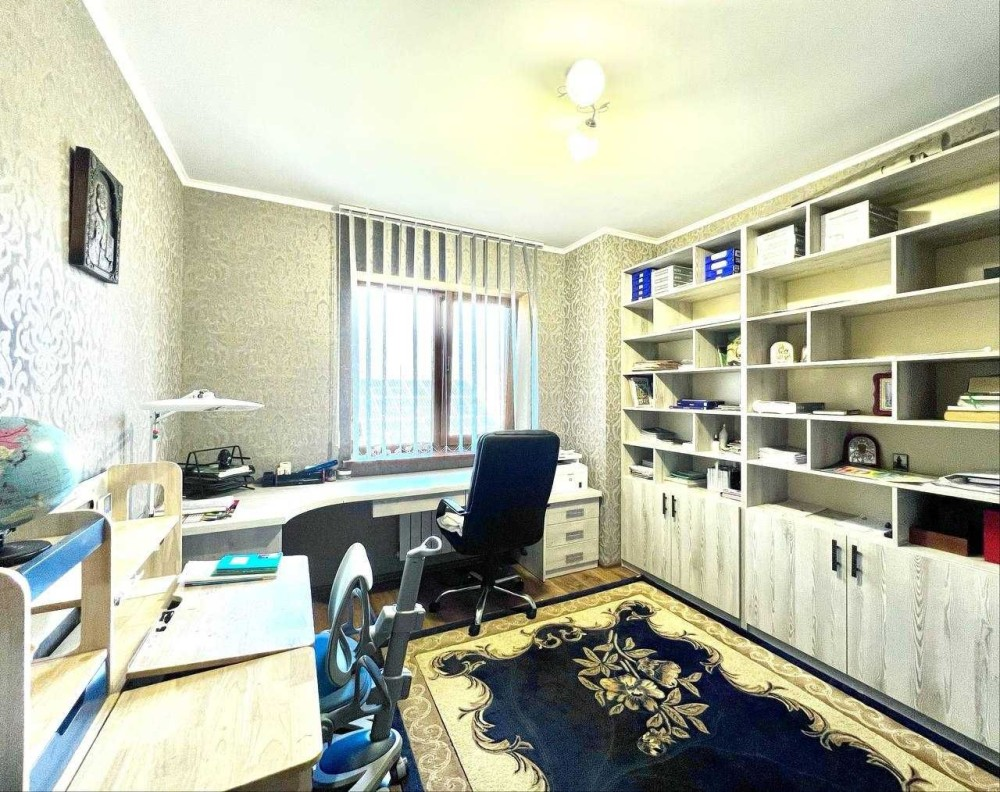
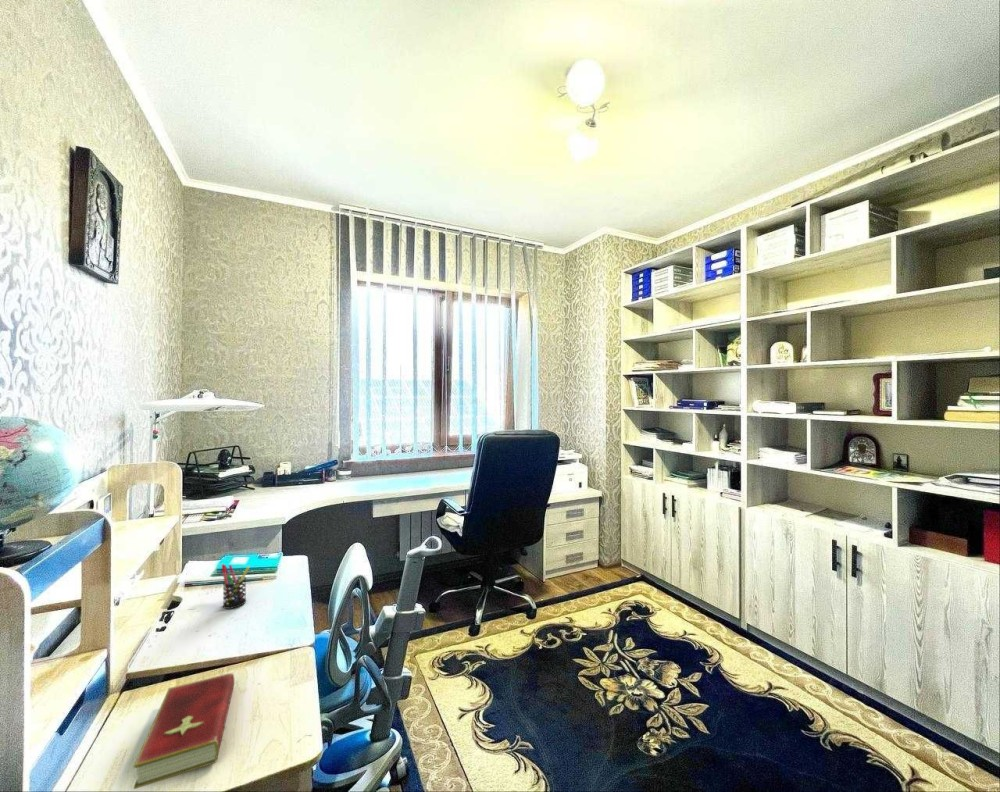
+ hardcover book [133,672,235,790]
+ pen holder [220,563,251,610]
